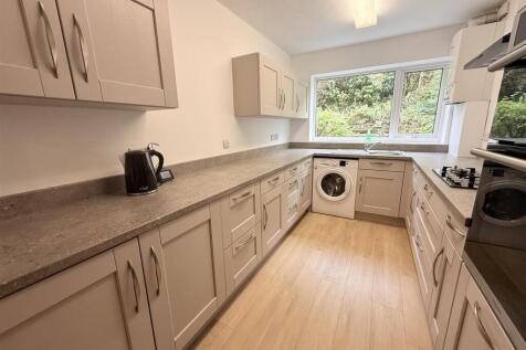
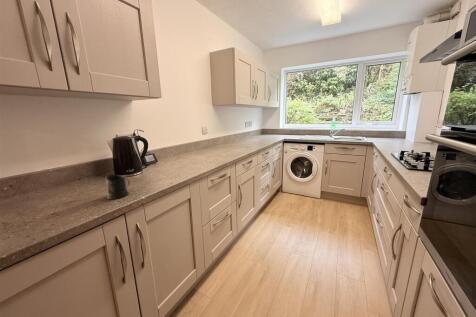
+ mug [105,174,131,200]
